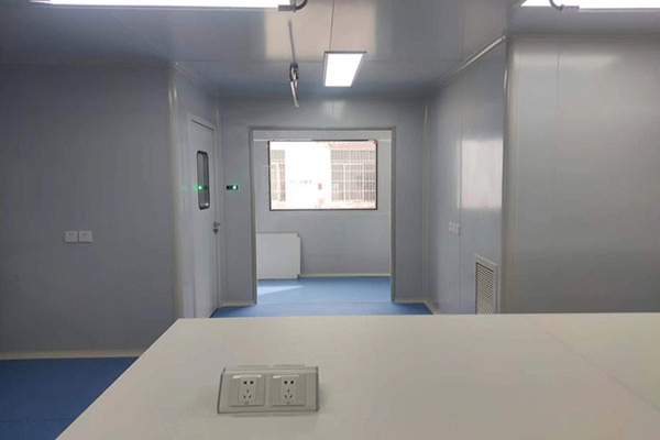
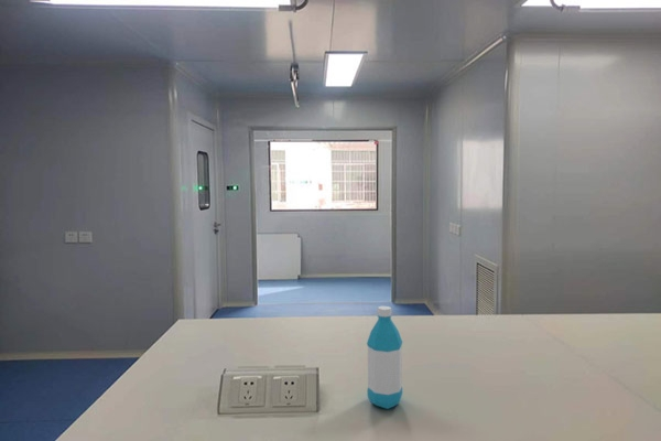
+ water bottle [366,305,403,410]
